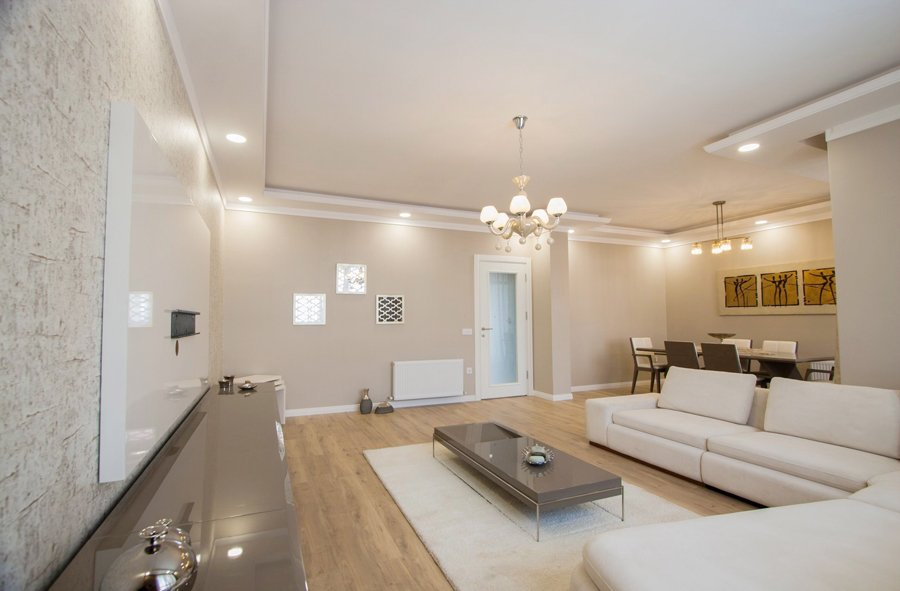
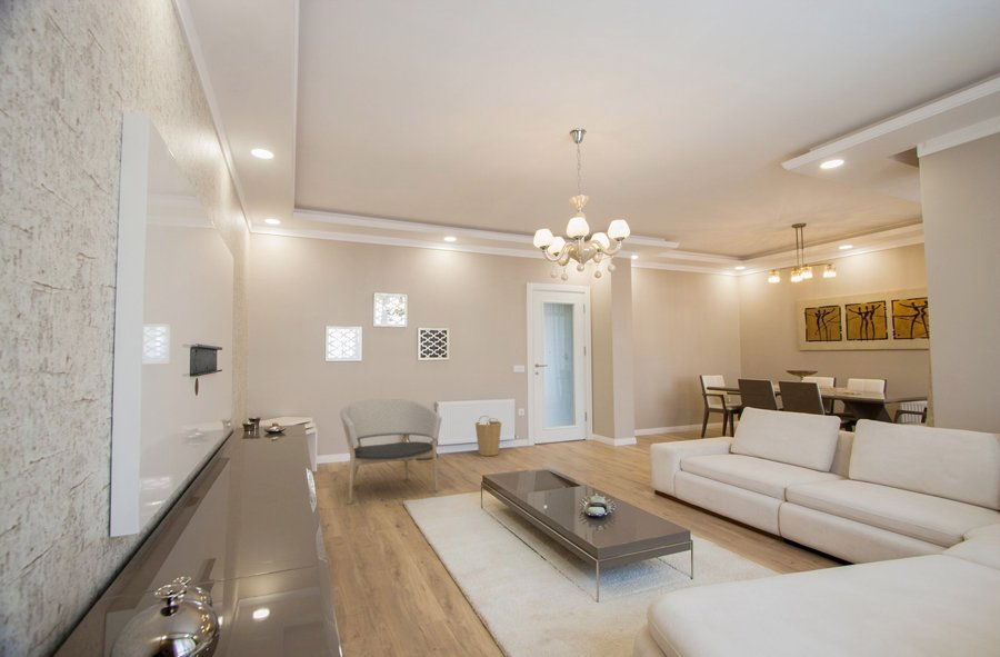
+ armchair [339,398,443,506]
+ basket [474,415,502,457]
